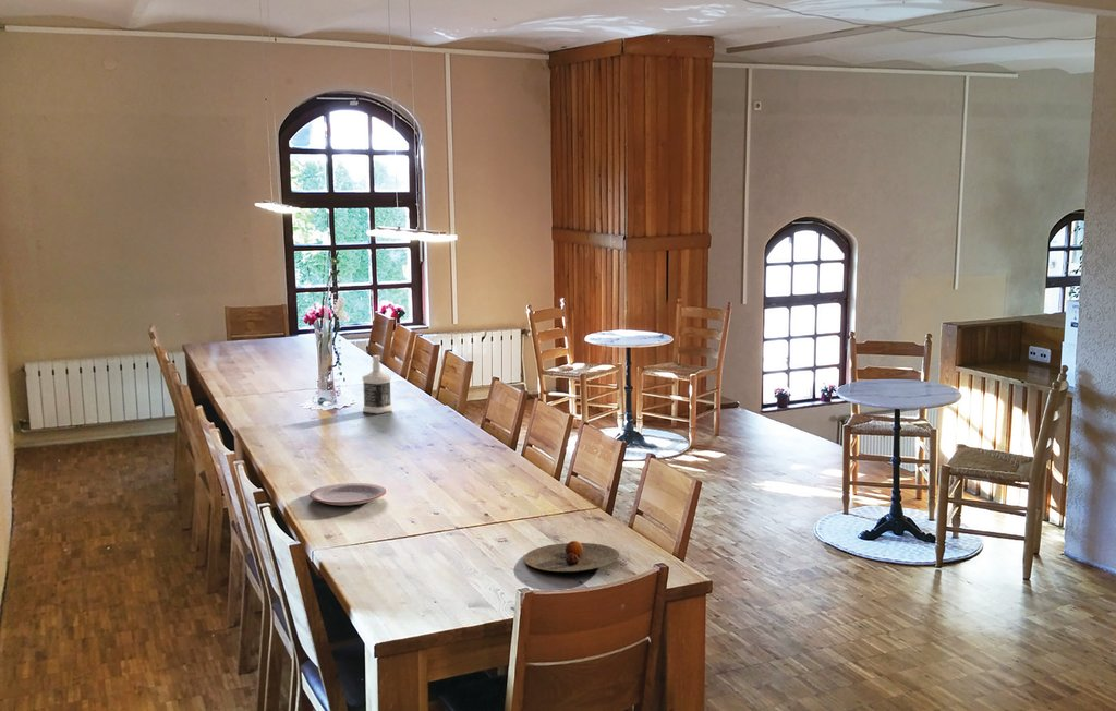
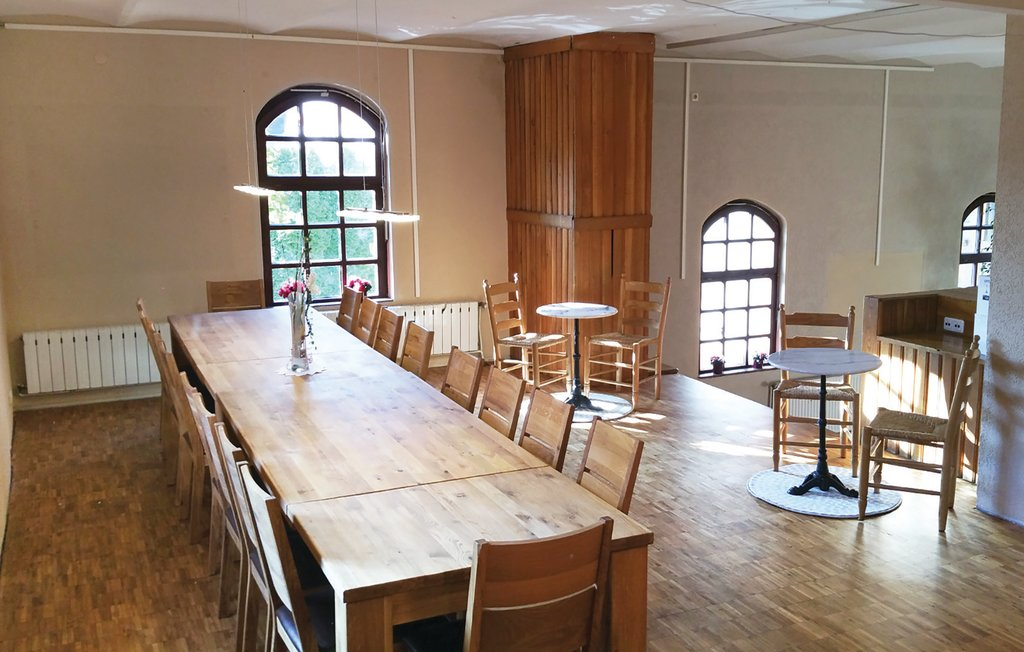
- plate [523,540,620,573]
- bottle [362,354,393,414]
- plate [308,482,387,506]
